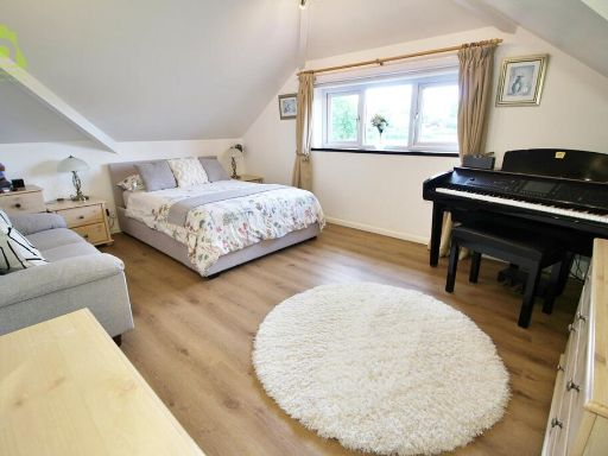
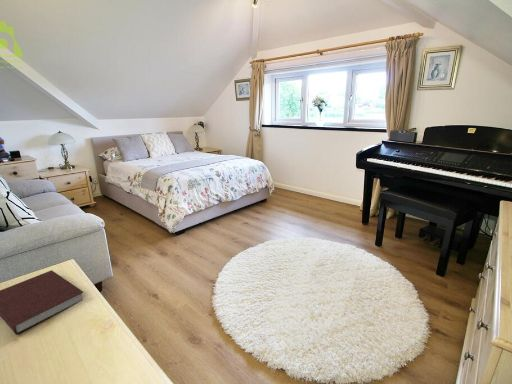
+ notebook [0,269,84,336]
